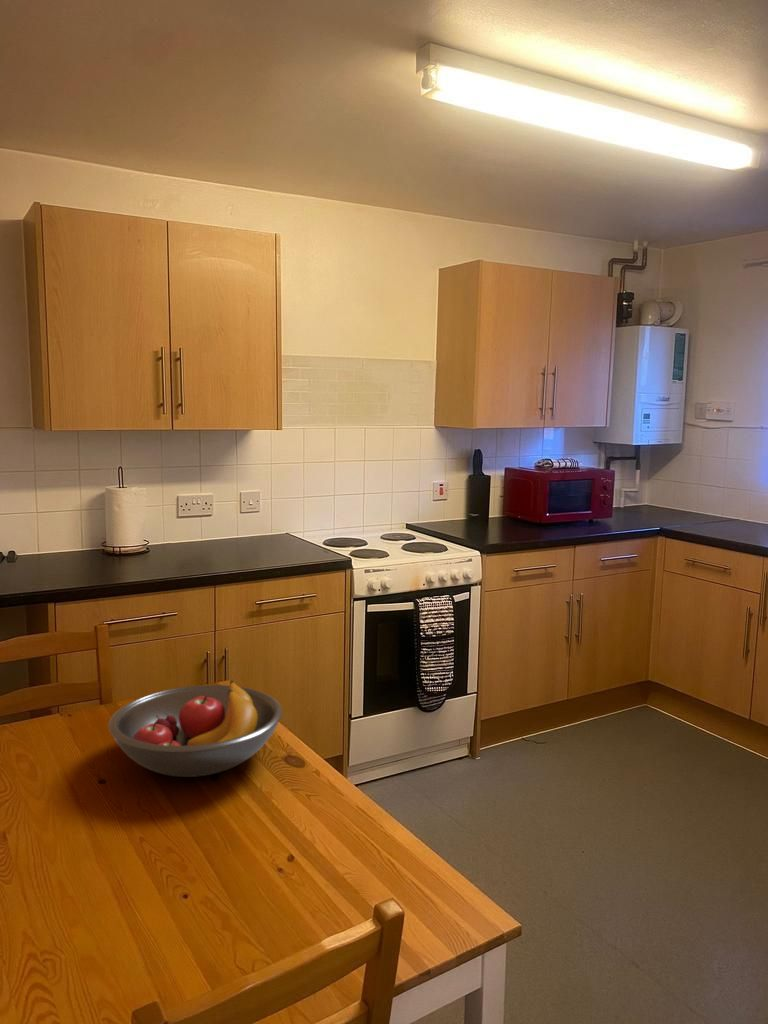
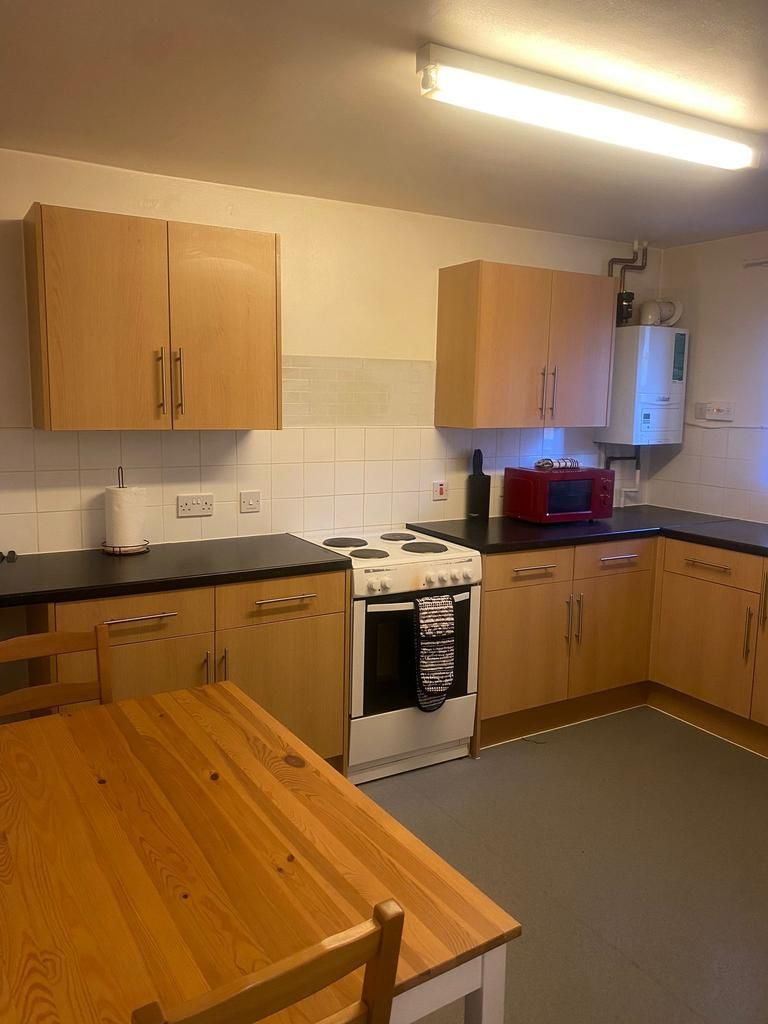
- fruit bowl [108,679,283,778]
